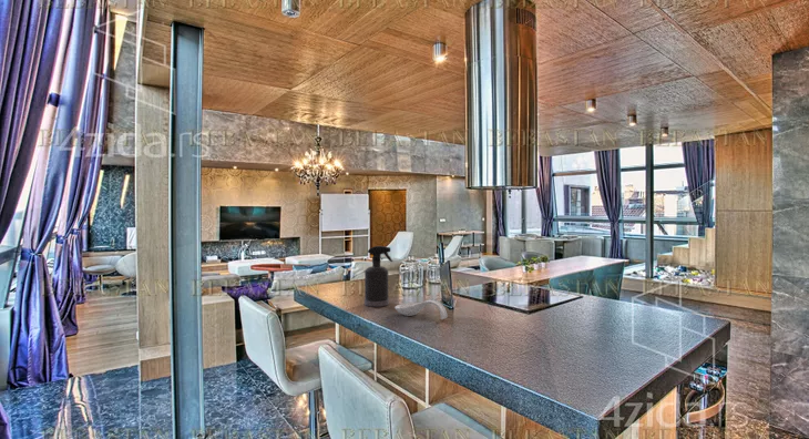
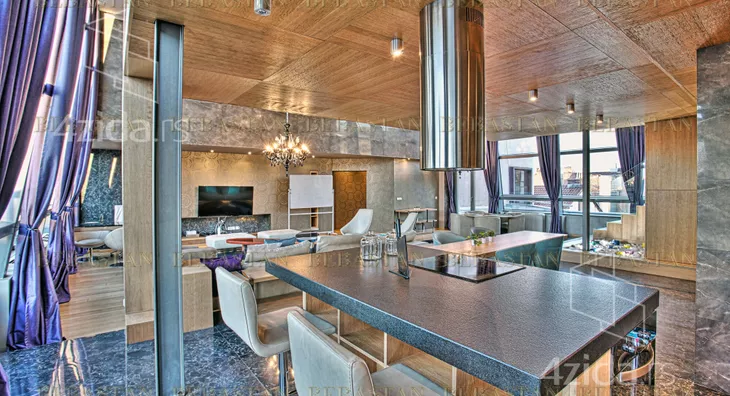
- spray bottle [363,245,393,307]
- spoon rest [393,298,449,320]
